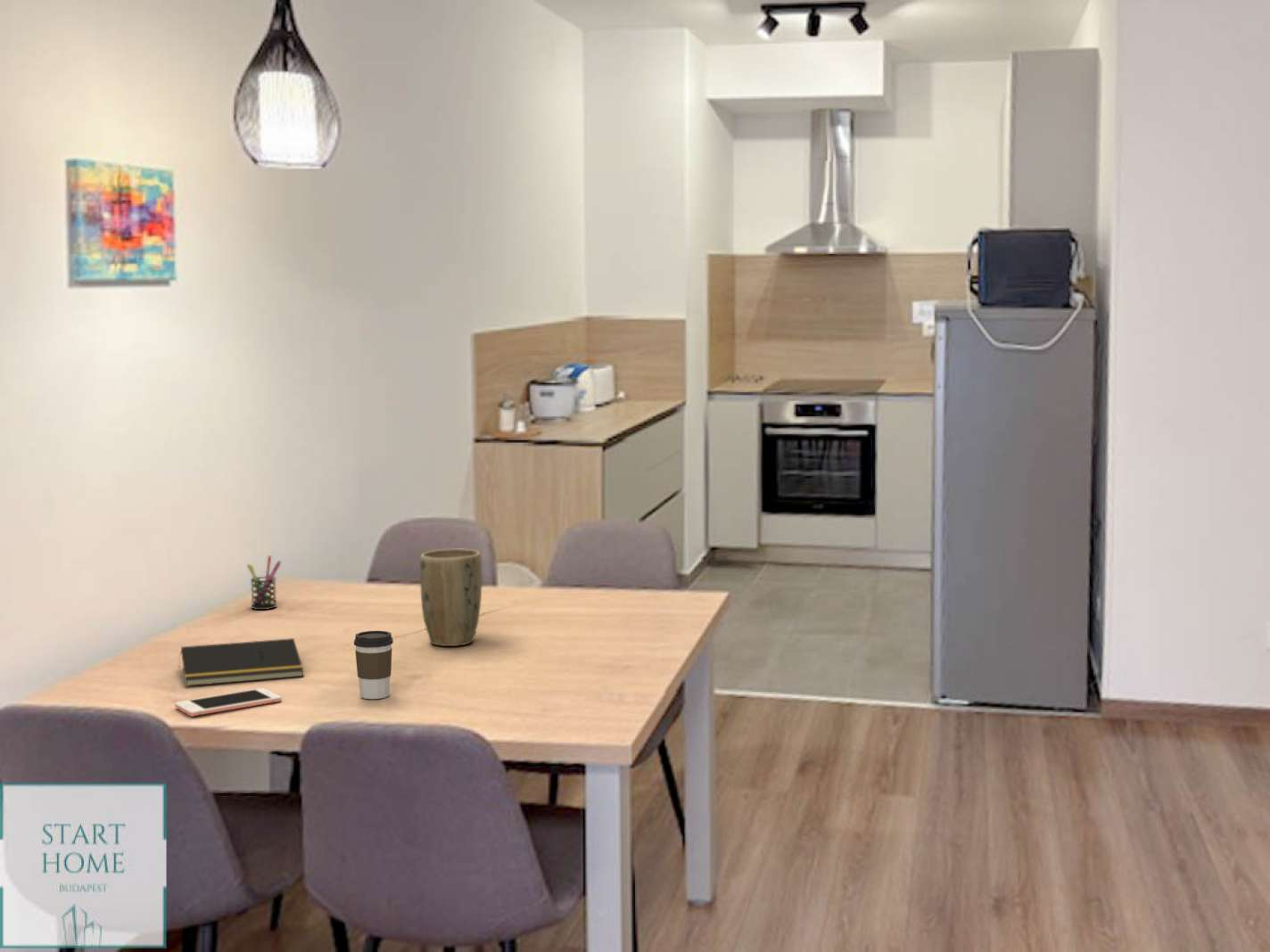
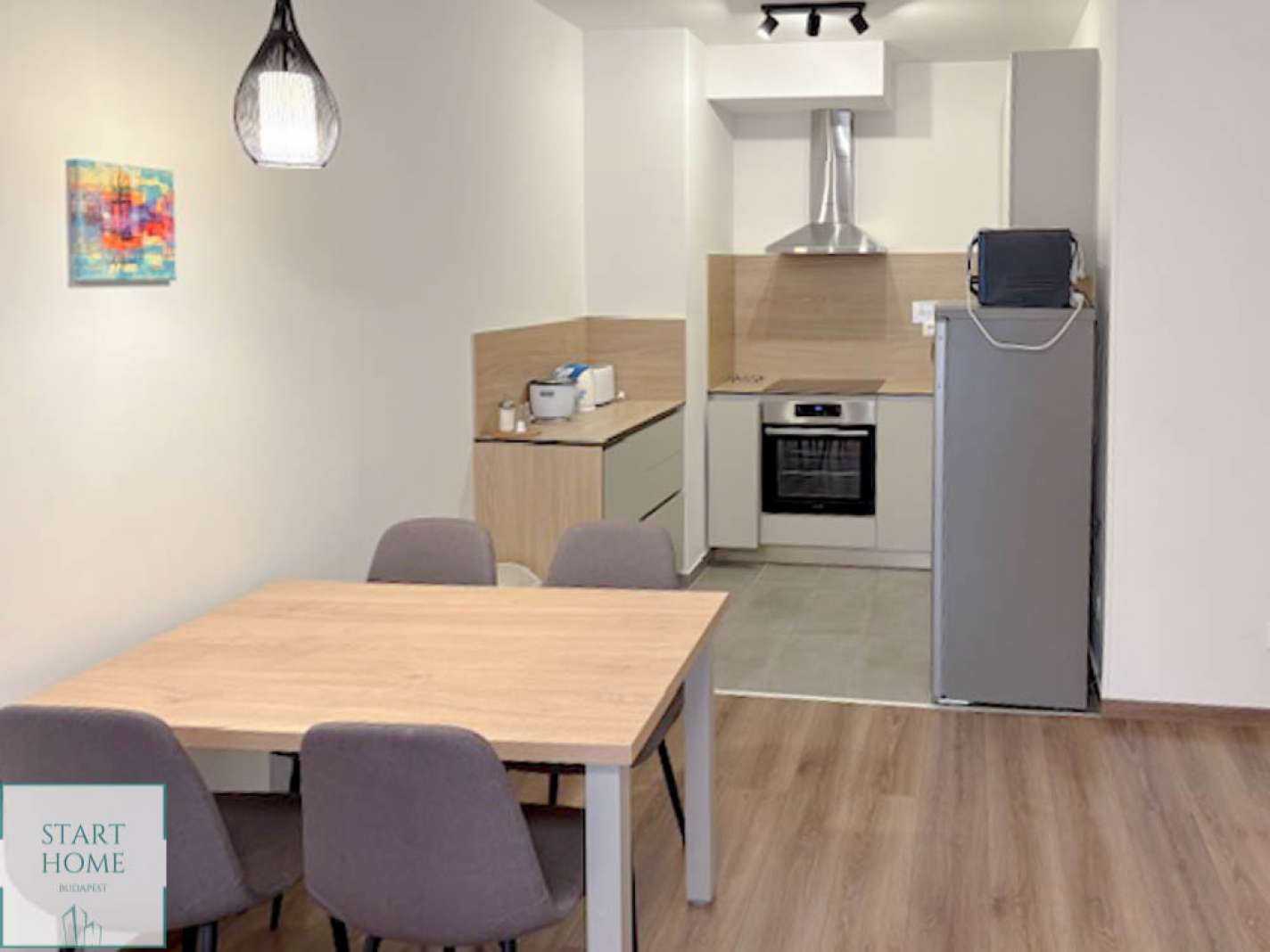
- pen holder [246,554,282,611]
- coffee cup [353,630,394,700]
- plant pot [419,548,482,647]
- notepad [177,637,304,687]
- cell phone [174,687,283,718]
